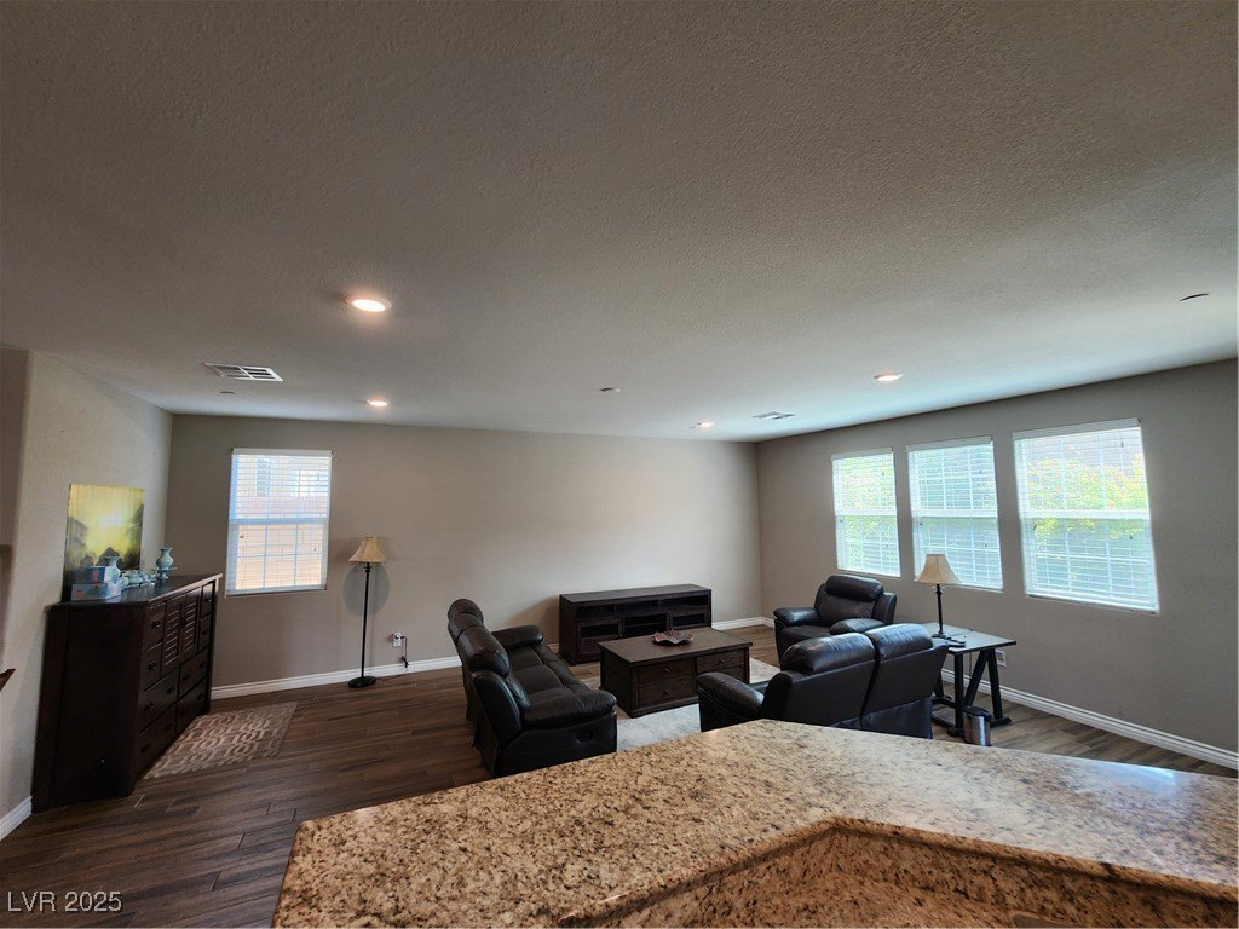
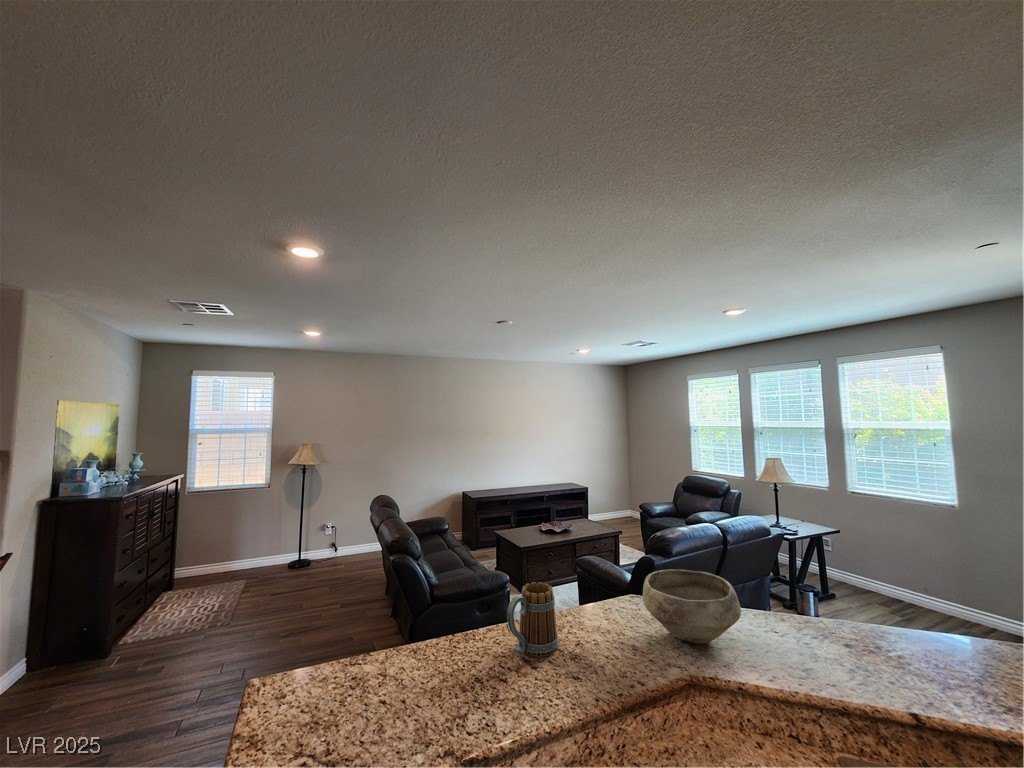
+ mug [506,581,559,658]
+ bowl [642,569,742,645]
